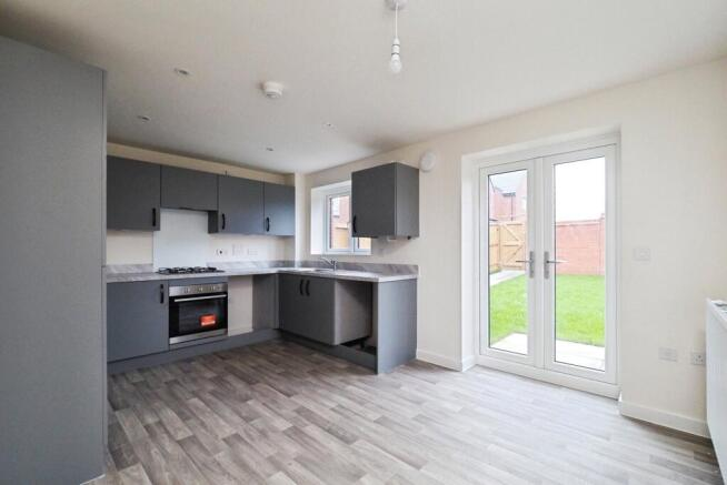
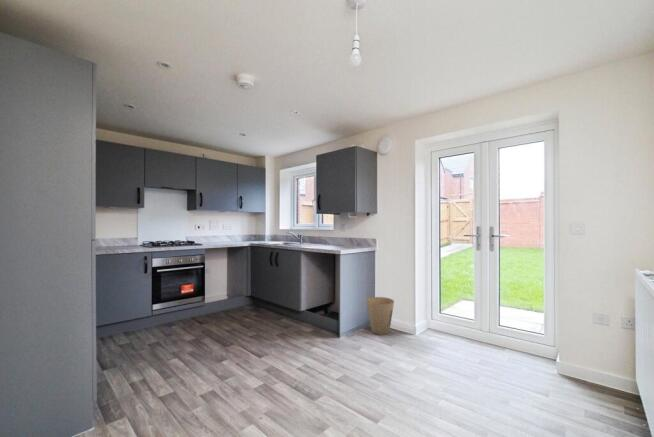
+ trash can [366,296,395,336]
